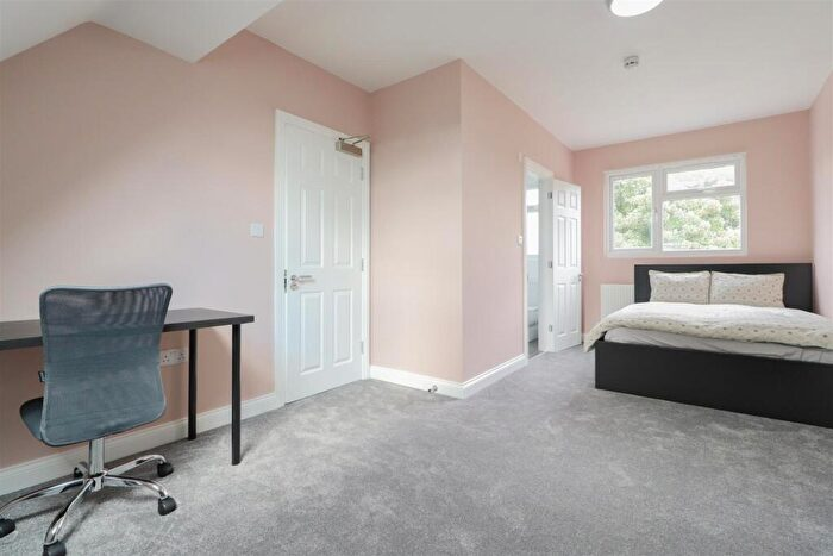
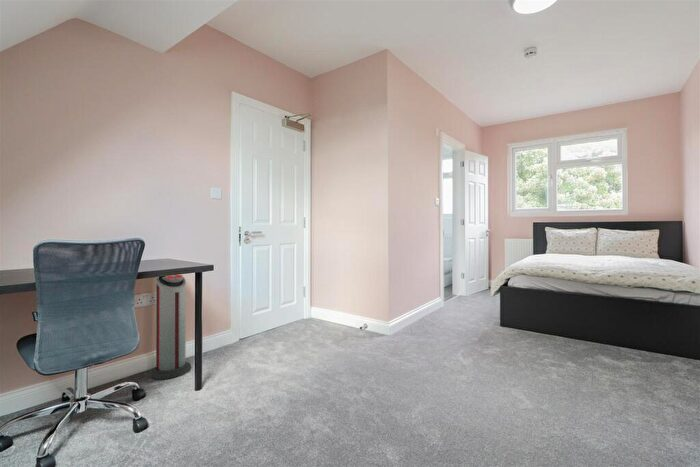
+ air purifier [149,274,192,380]
